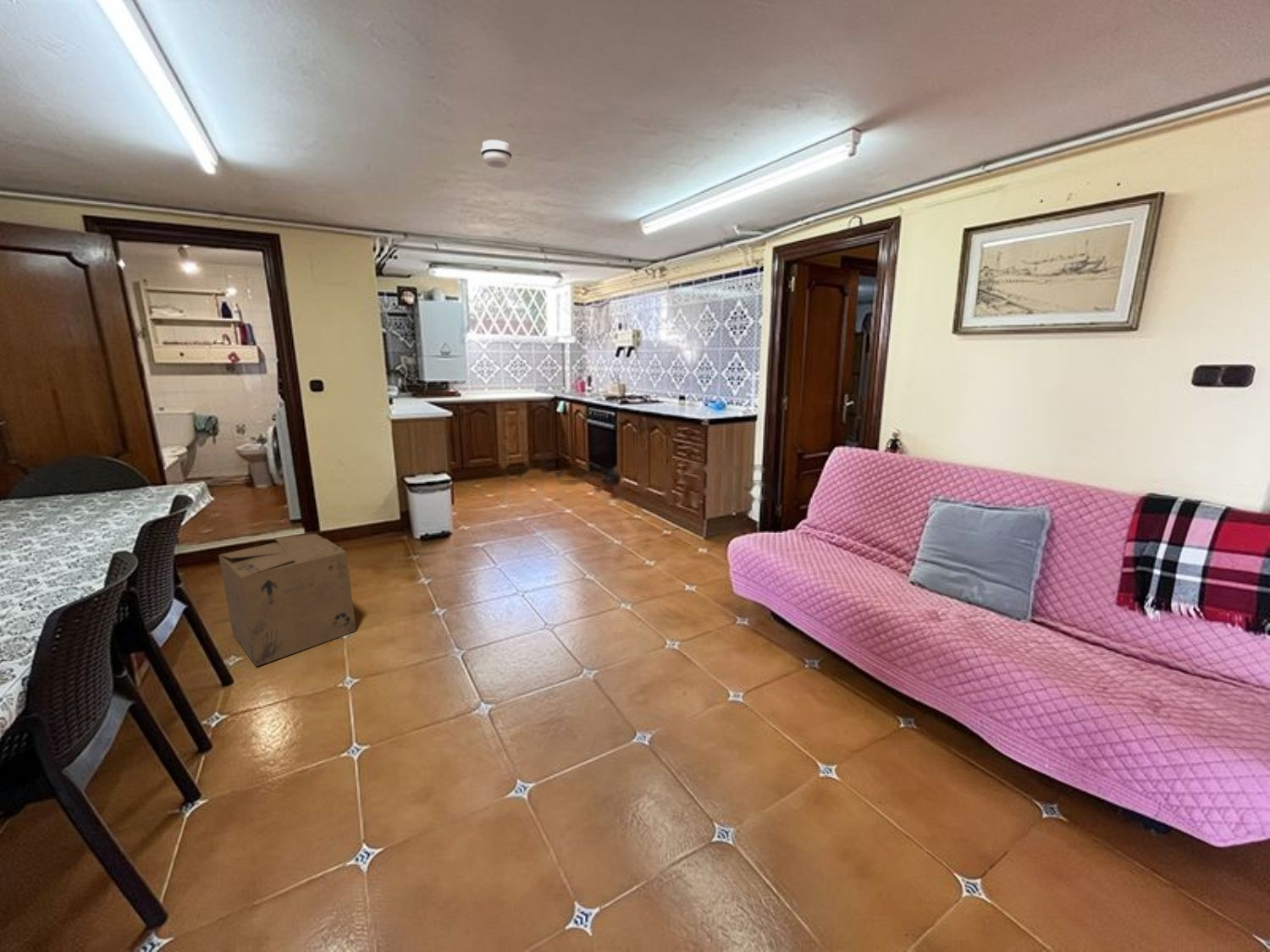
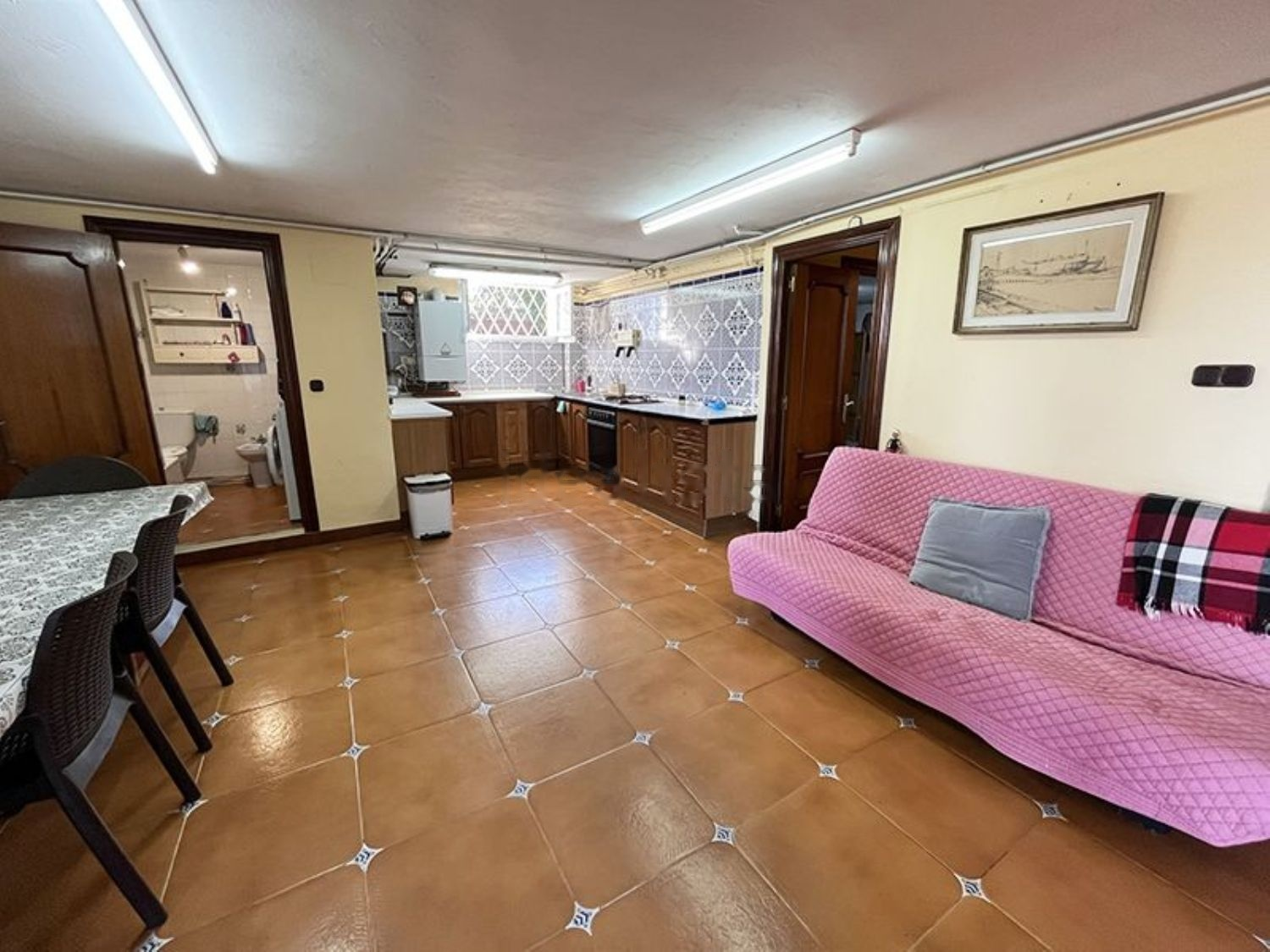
- cardboard box [218,533,357,668]
- smoke detector [480,139,513,169]
